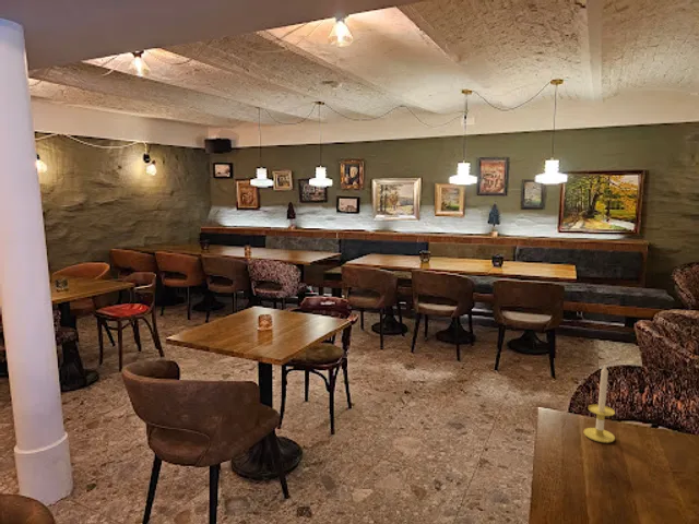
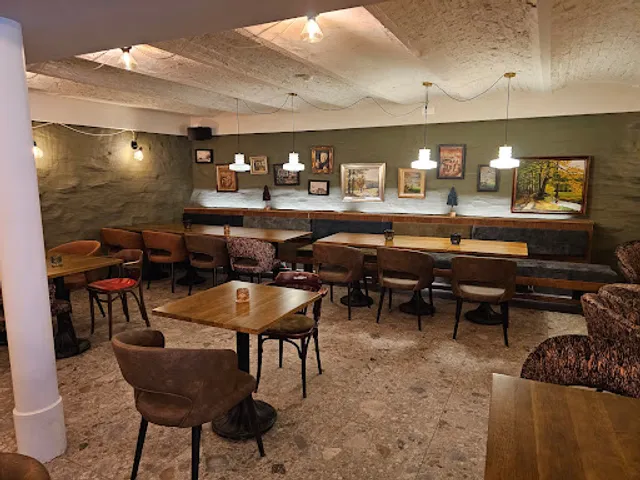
- candle [583,362,616,444]
